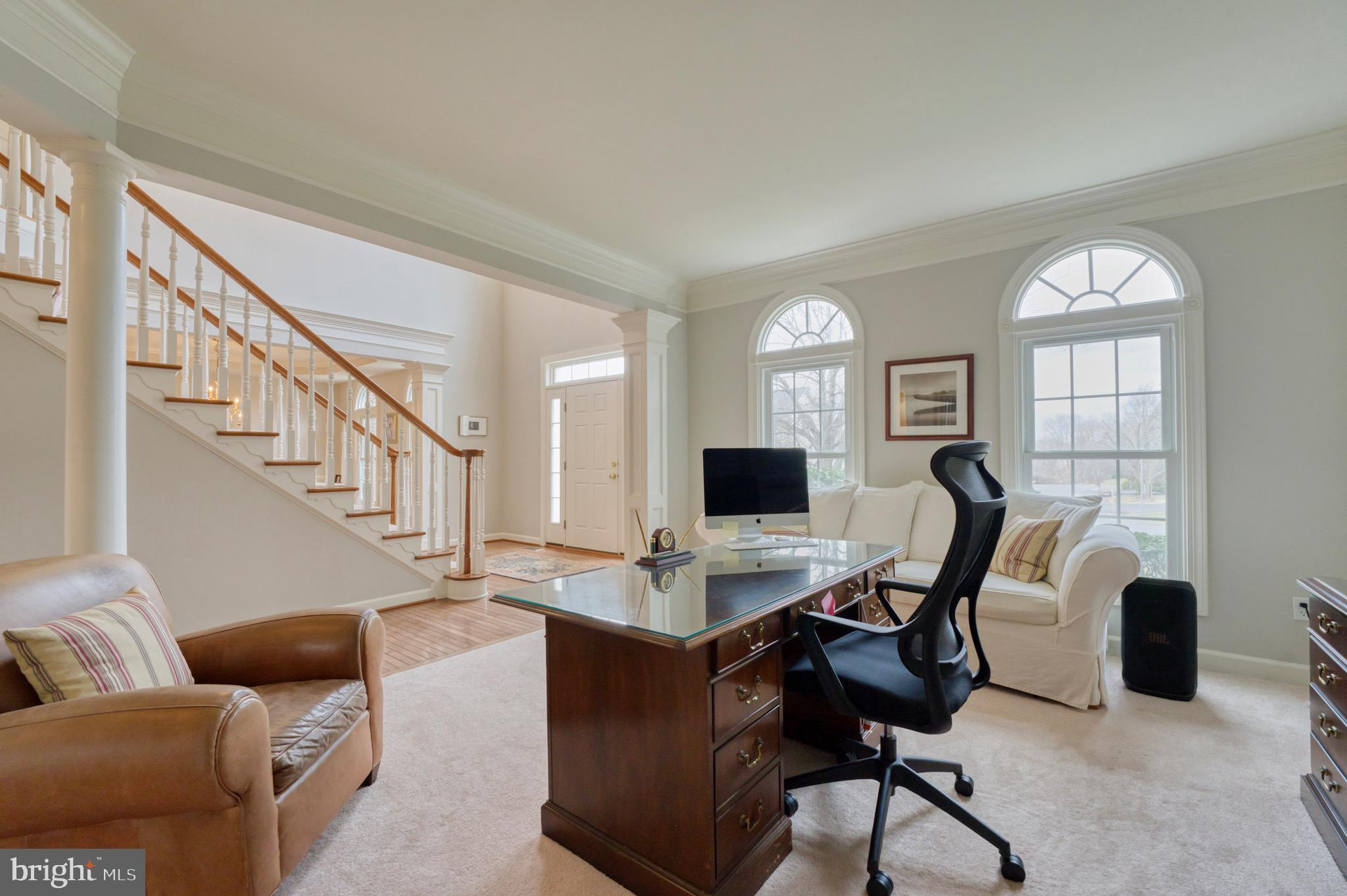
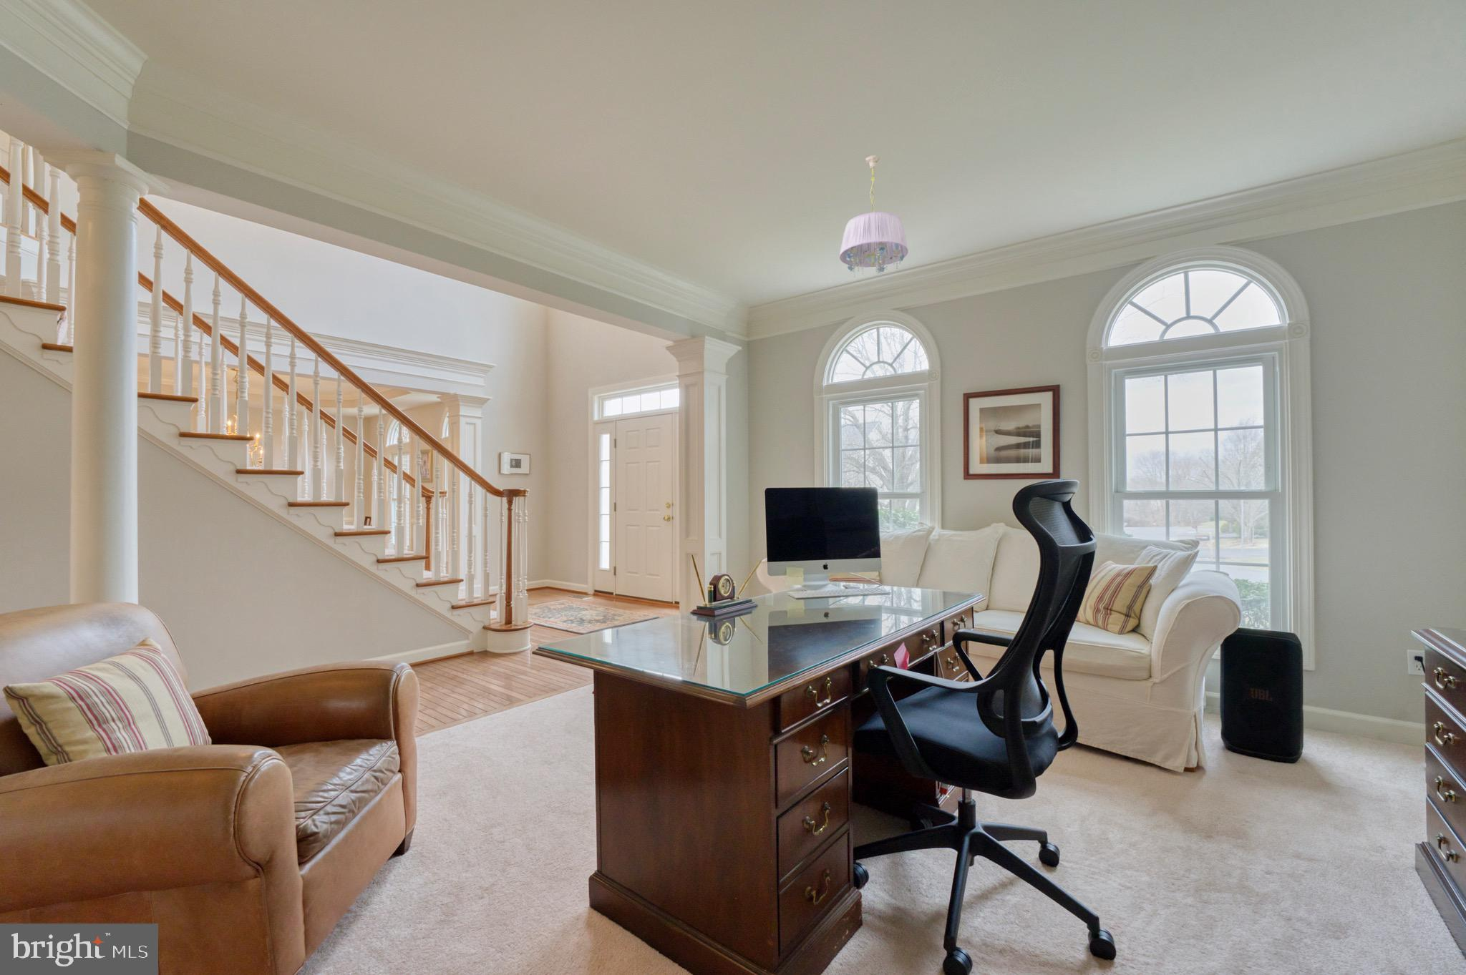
+ ceiling light fixture [839,155,909,279]
